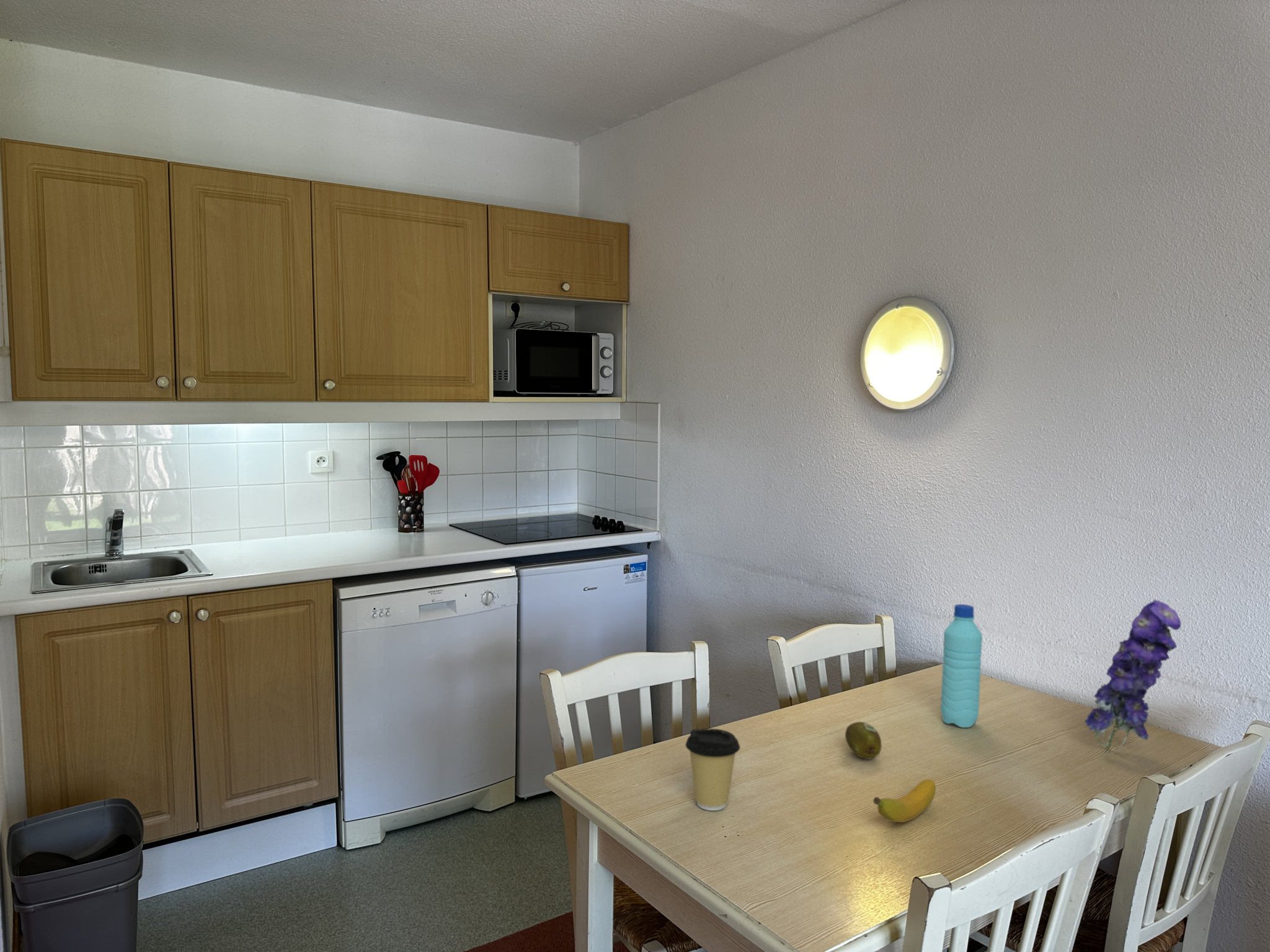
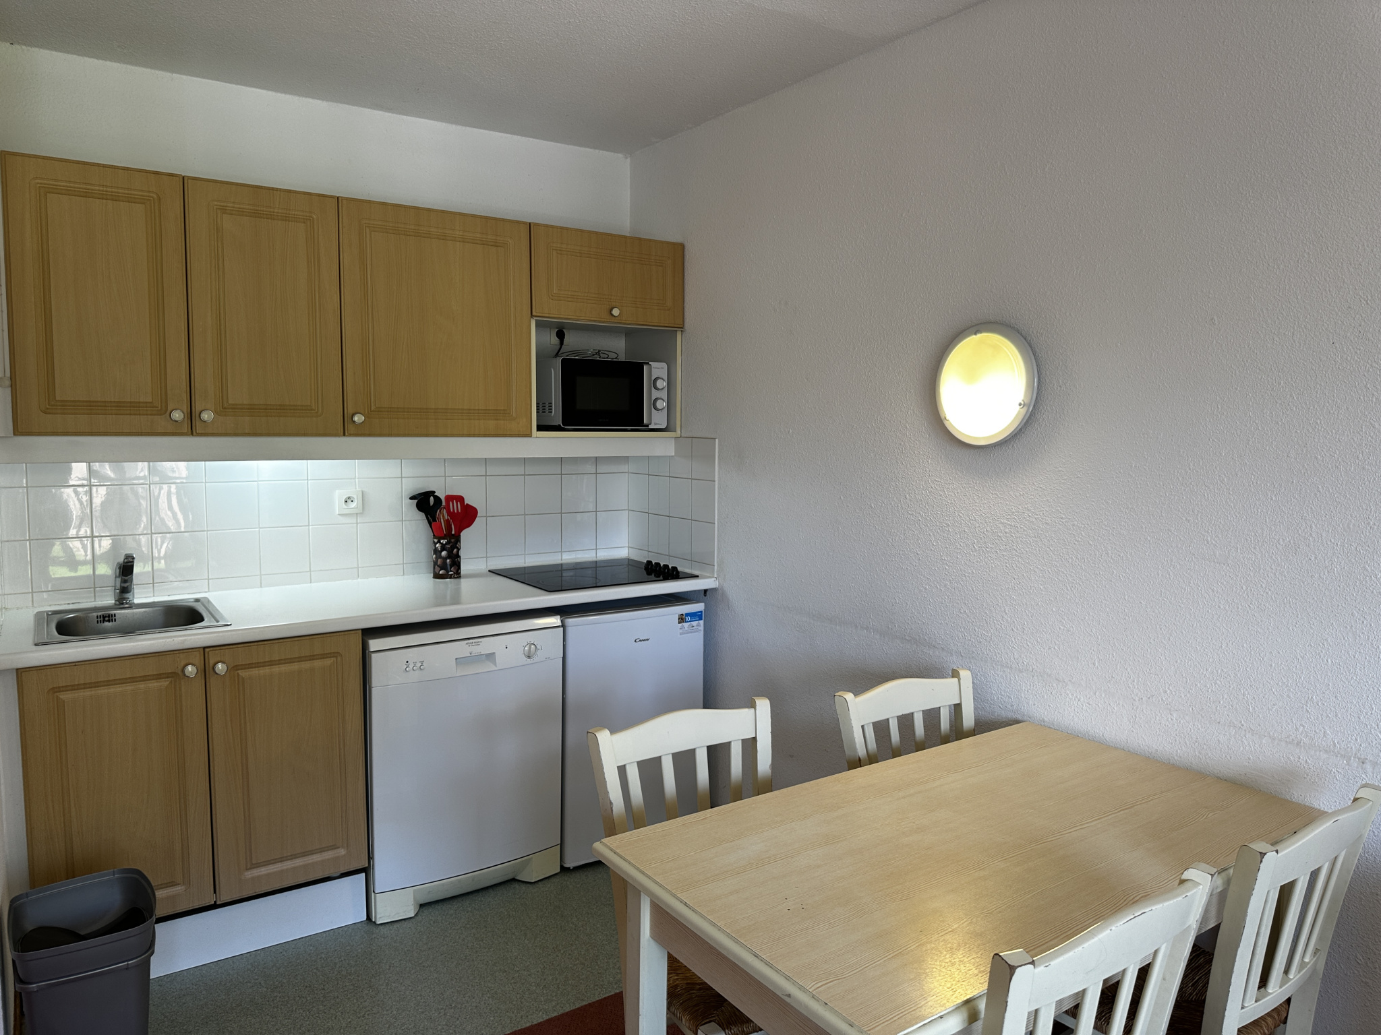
- coffee cup [685,728,741,811]
- banana [873,778,936,823]
- water bottle [940,604,983,728]
- fruit [845,721,882,760]
- flower [1084,599,1182,749]
